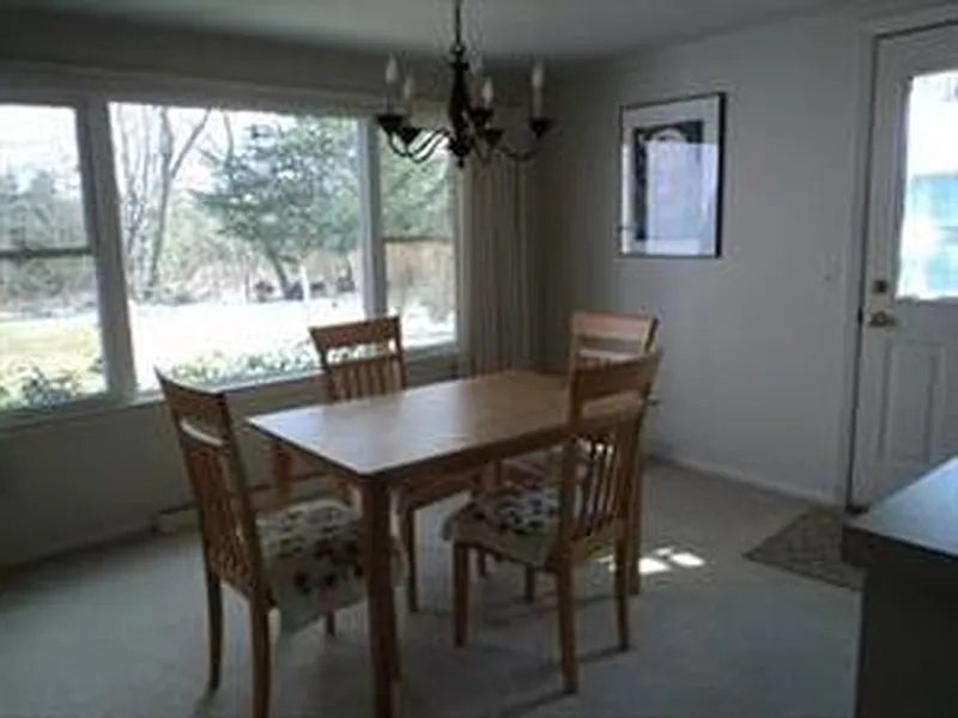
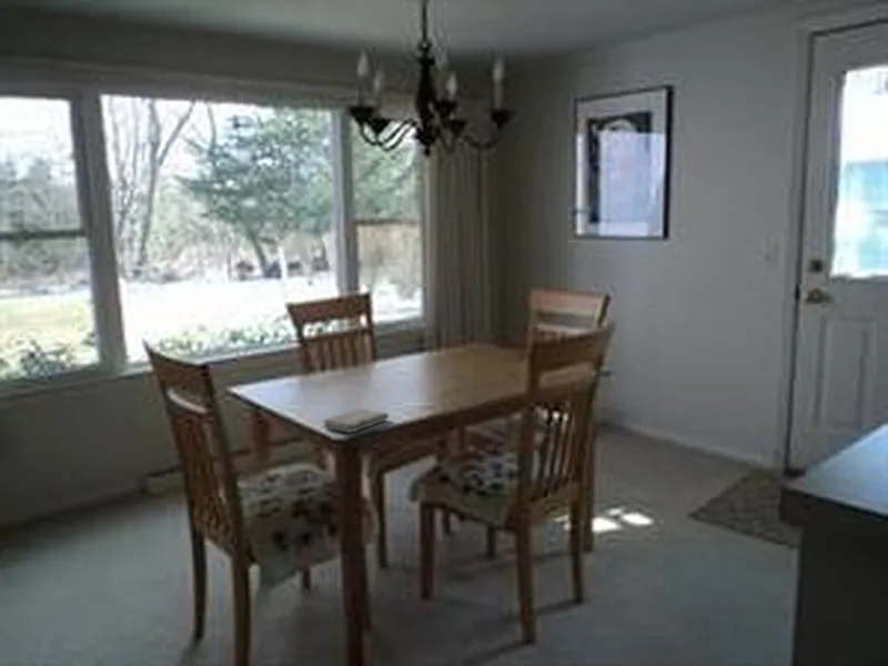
+ washcloth [322,407,390,434]
